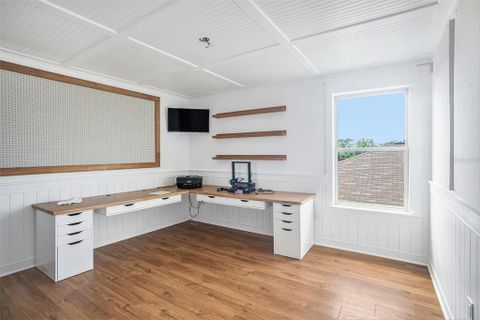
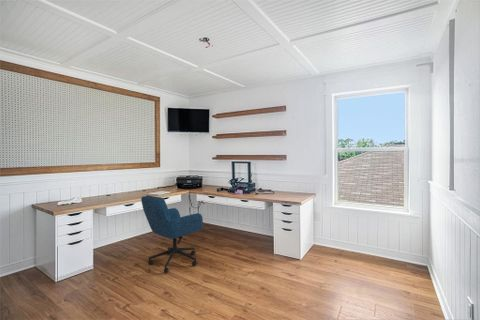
+ office chair [140,194,204,274]
